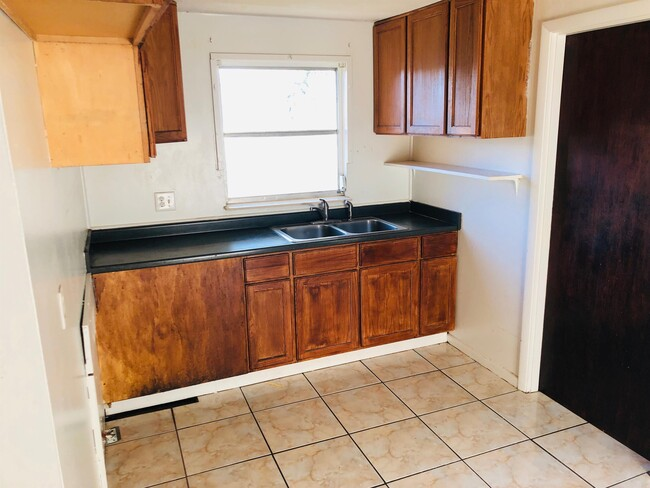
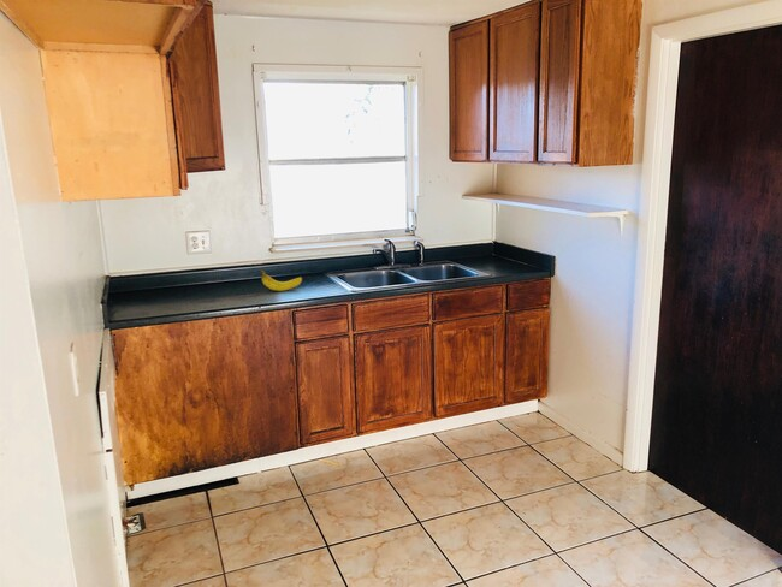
+ fruit [259,268,303,292]
